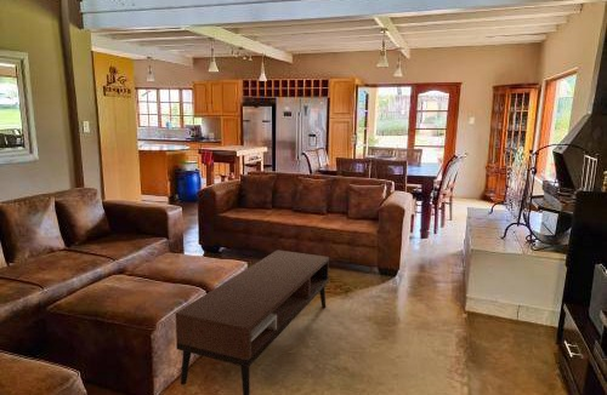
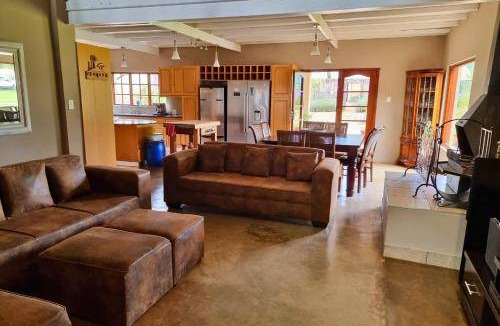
- coffee table [175,248,330,395]
